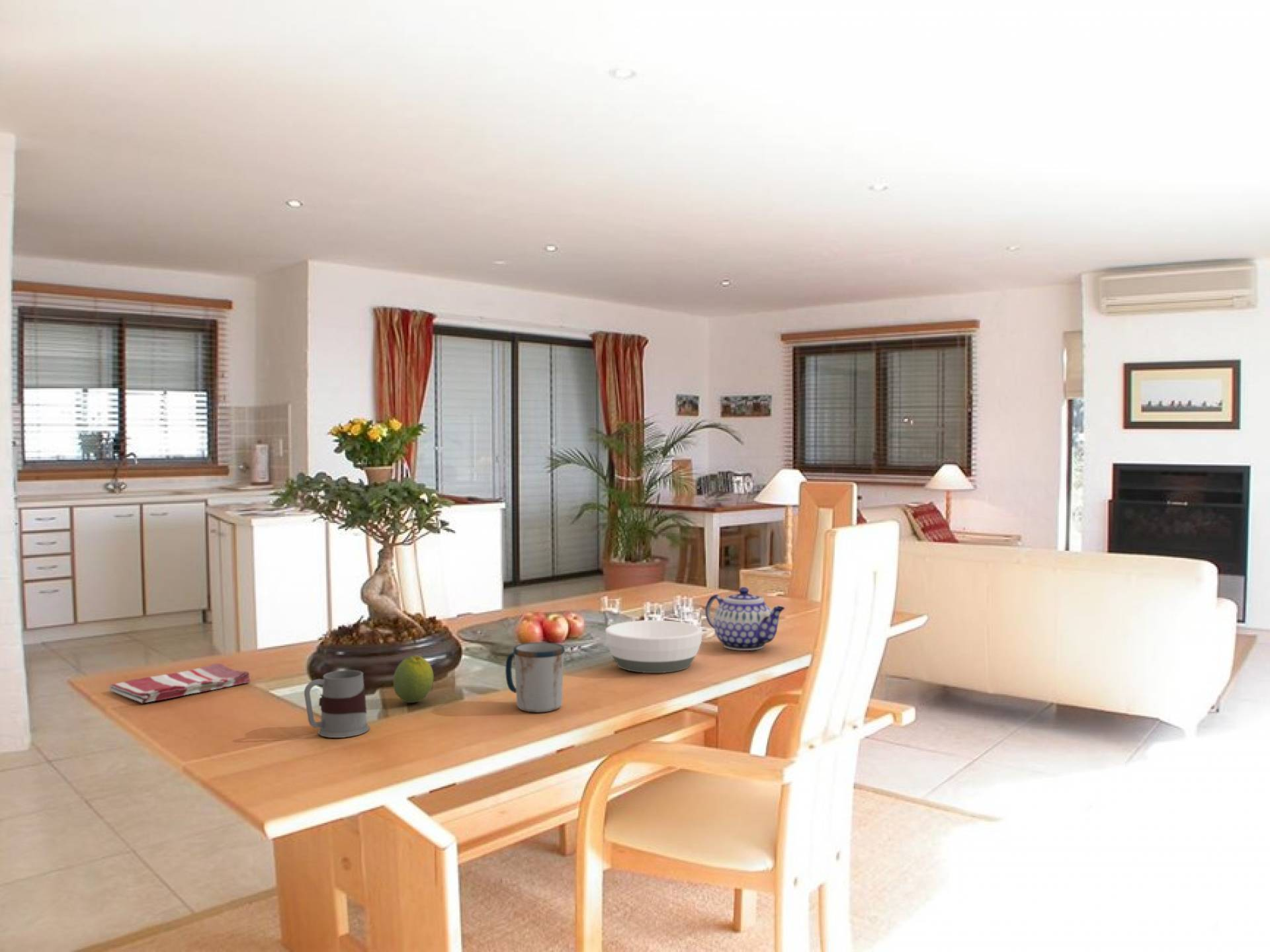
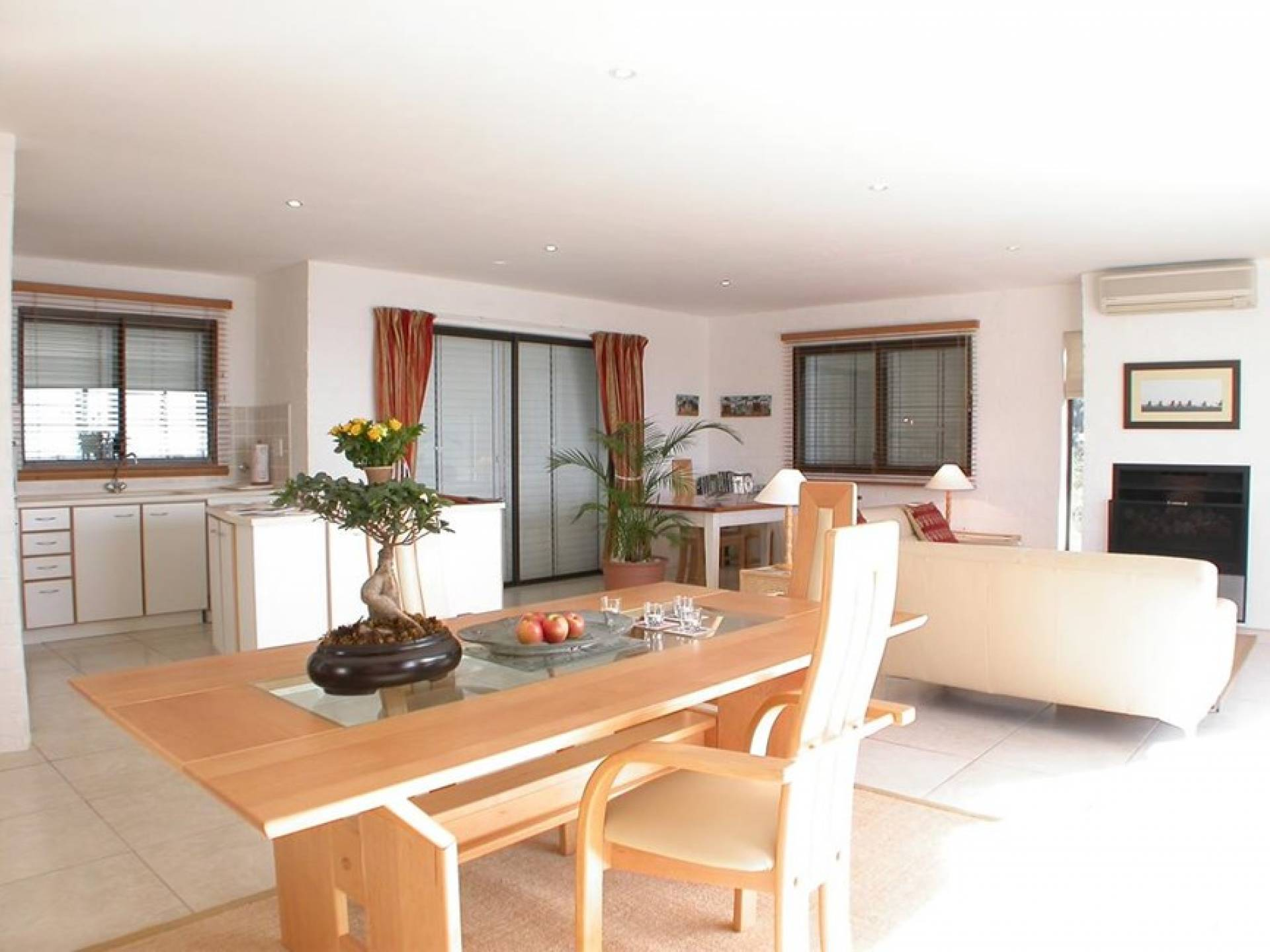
- mug [304,670,370,738]
- bowl [605,619,703,674]
- mug [505,642,566,713]
- fruit [393,655,435,703]
- dish towel [108,662,251,704]
- teapot [704,586,786,651]
